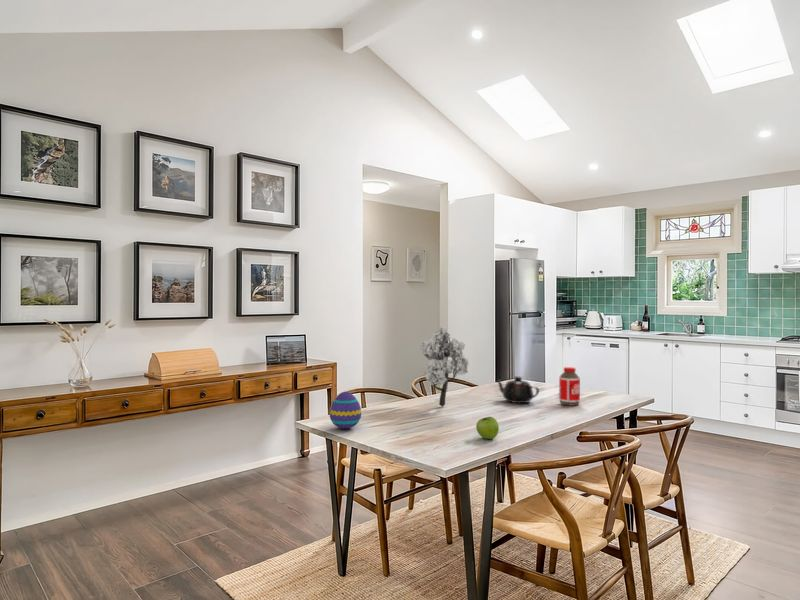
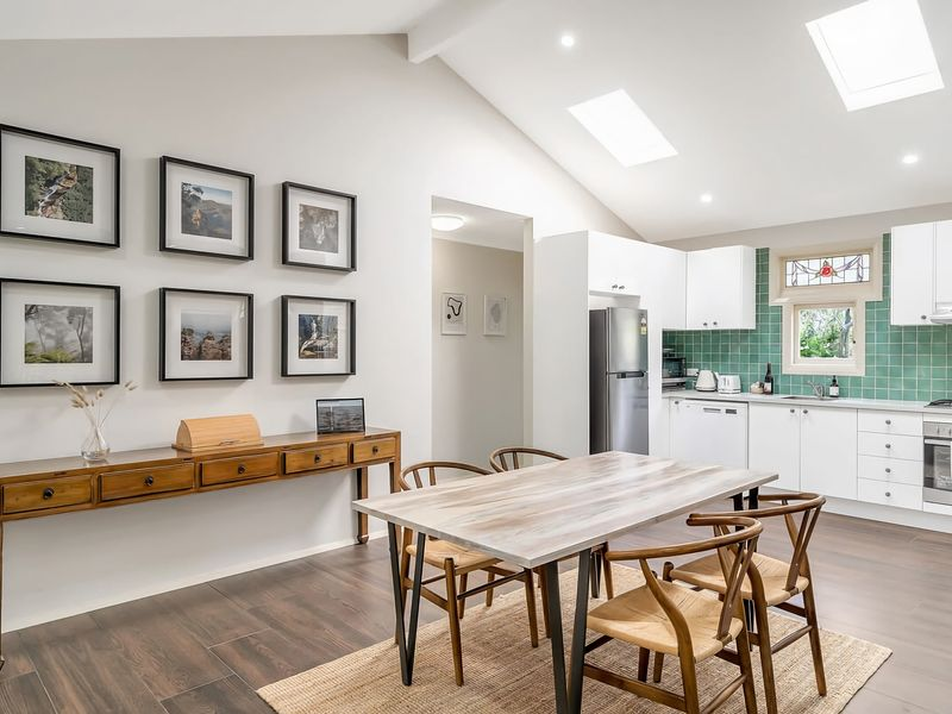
- flower bouquet [420,326,470,408]
- fruit [475,416,500,440]
- teapot [495,375,540,404]
- decorative egg [329,391,362,430]
- bottle [558,366,581,407]
